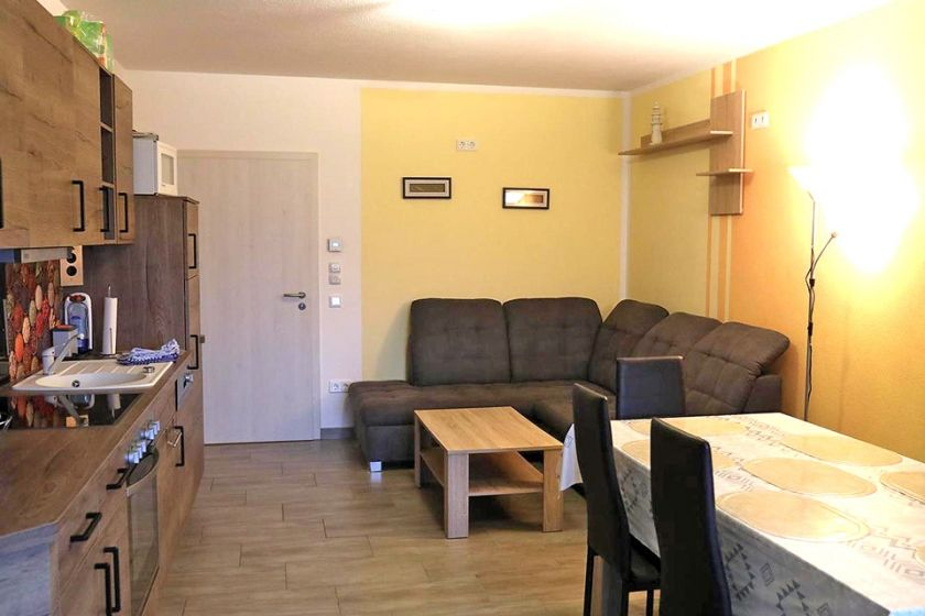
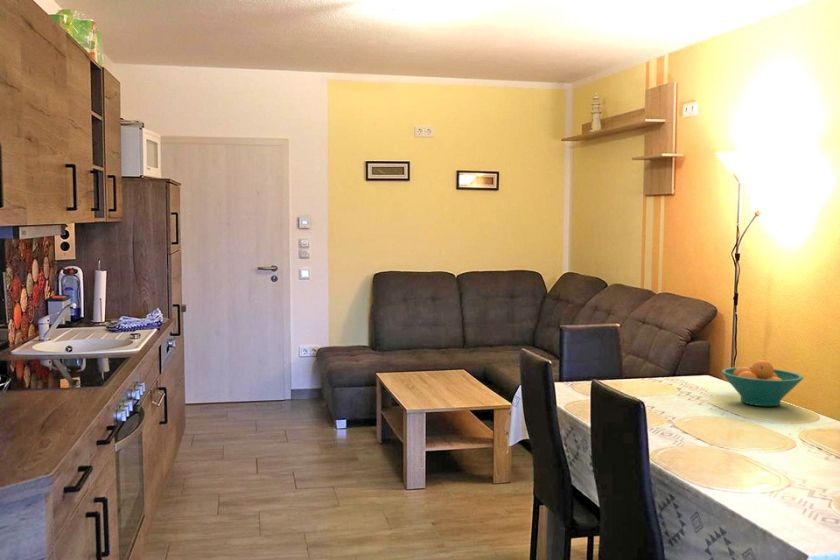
+ fruit bowl [720,359,804,407]
